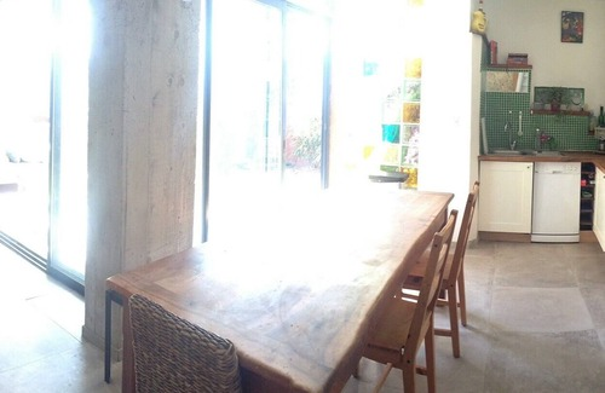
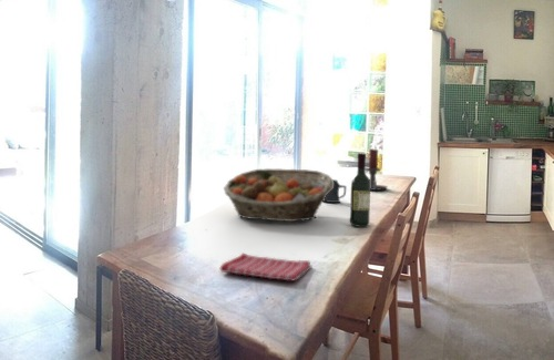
+ wine bottle [349,152,371,228]
+ candle holder [366,147,389,192]
+ mug [322,178,347,204]
+ fruit basket [223,167,334,223]
+ dish towel [219,253,314,281]
